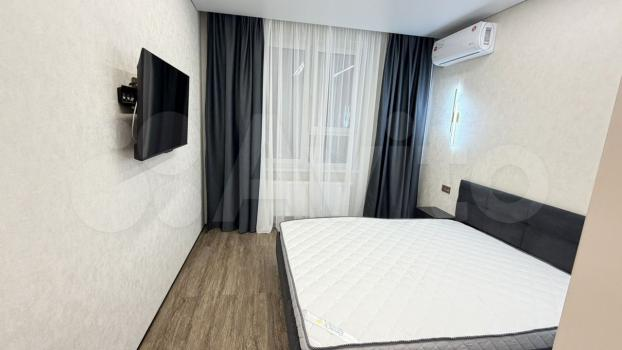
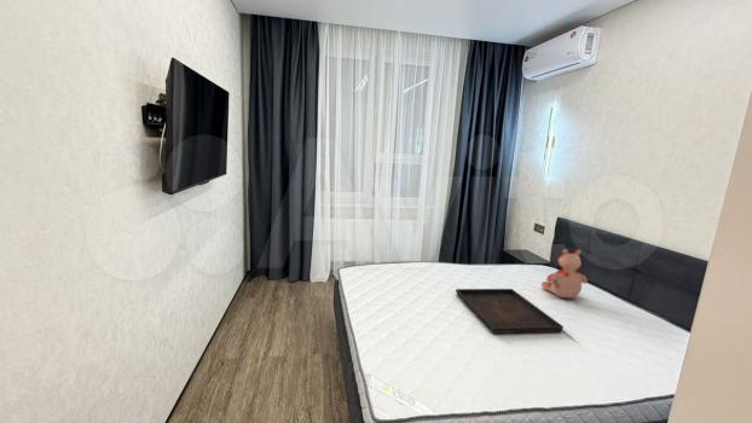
+ serving tray [455,288,565,335]
+ teddy bear [540,248,589,300]
